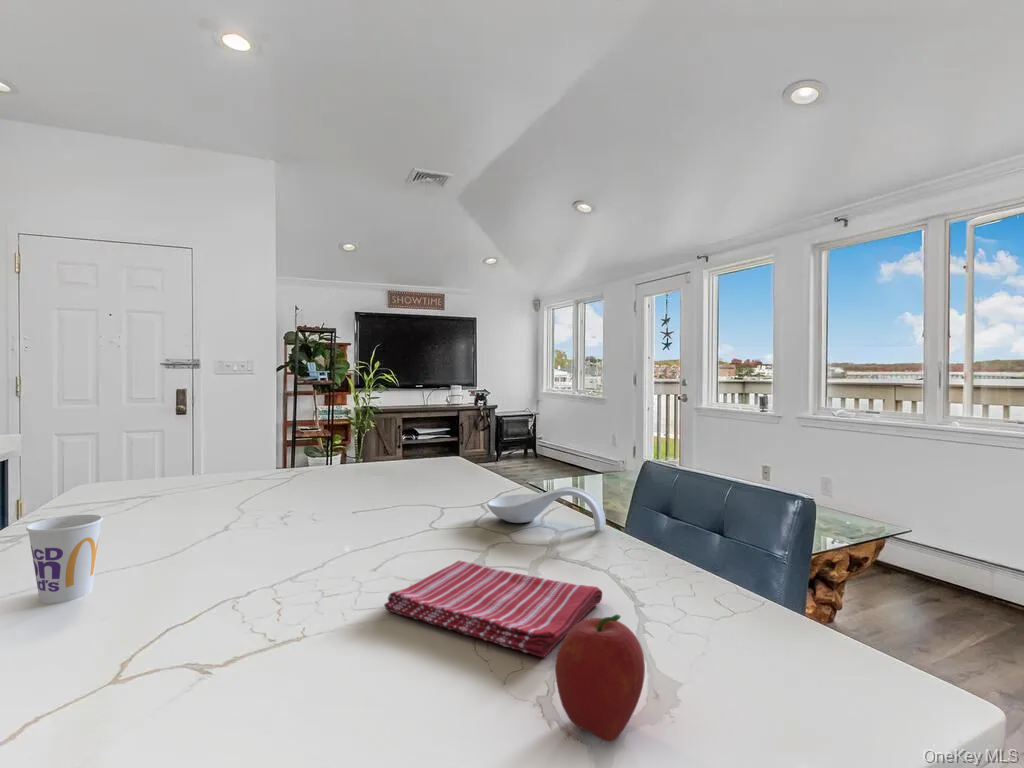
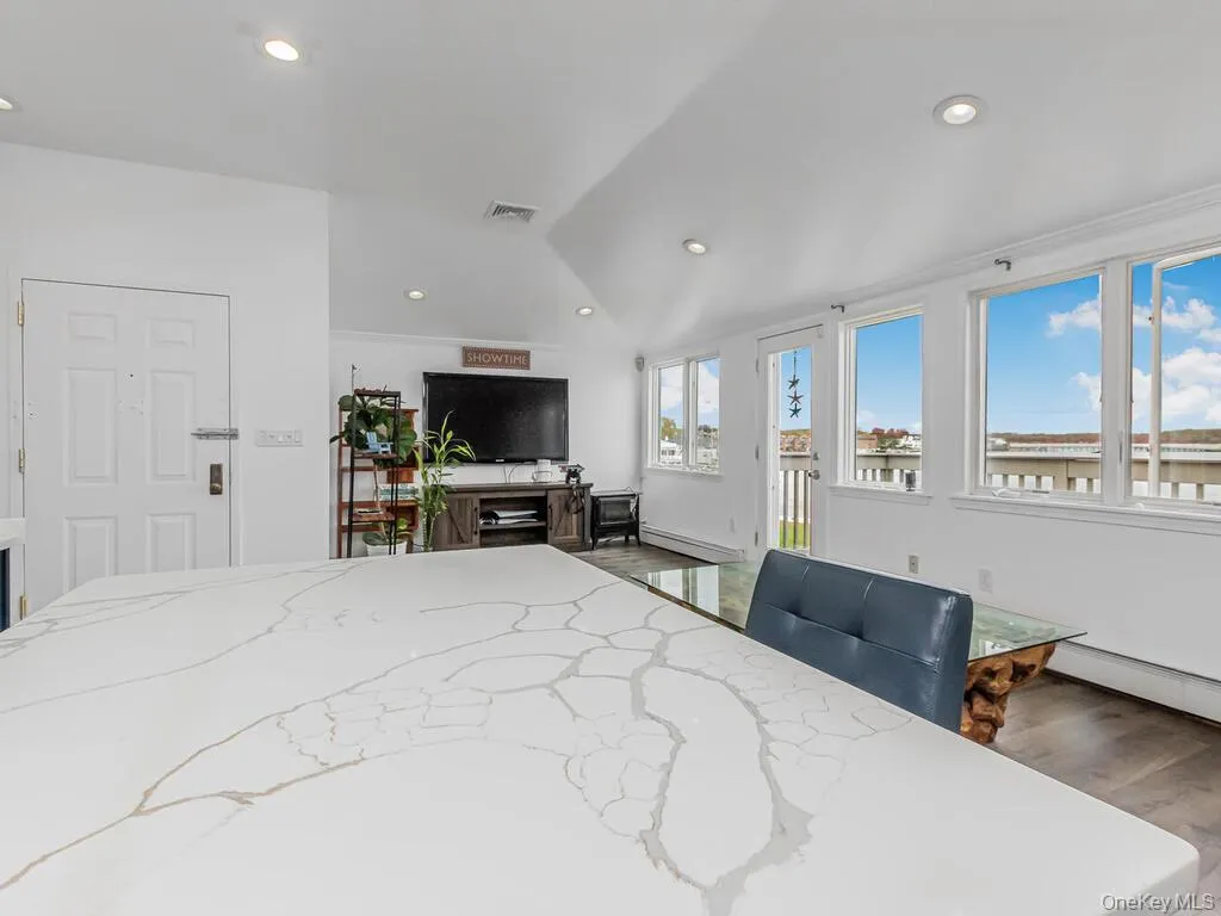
- dish towel [383,560,603,658]
- cup [25,514,104,605]
- spoon rest [486,486,607,531]
- fruit [554,613,646,742]
